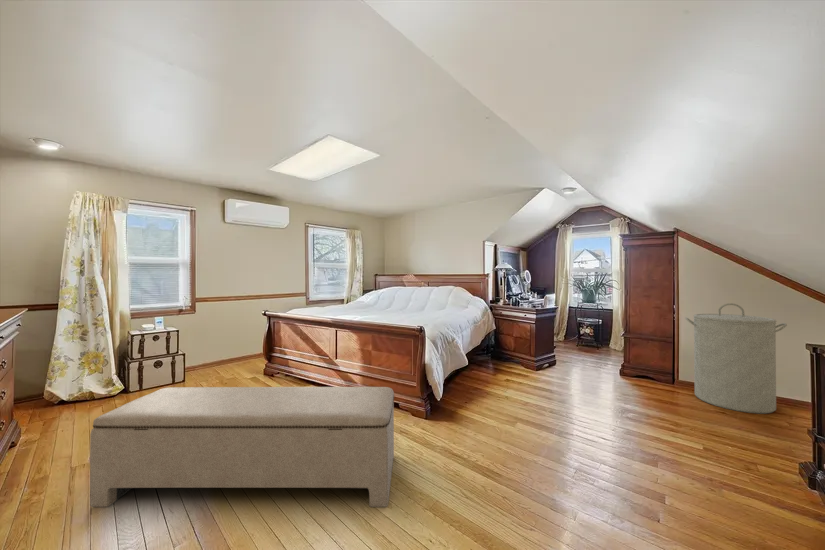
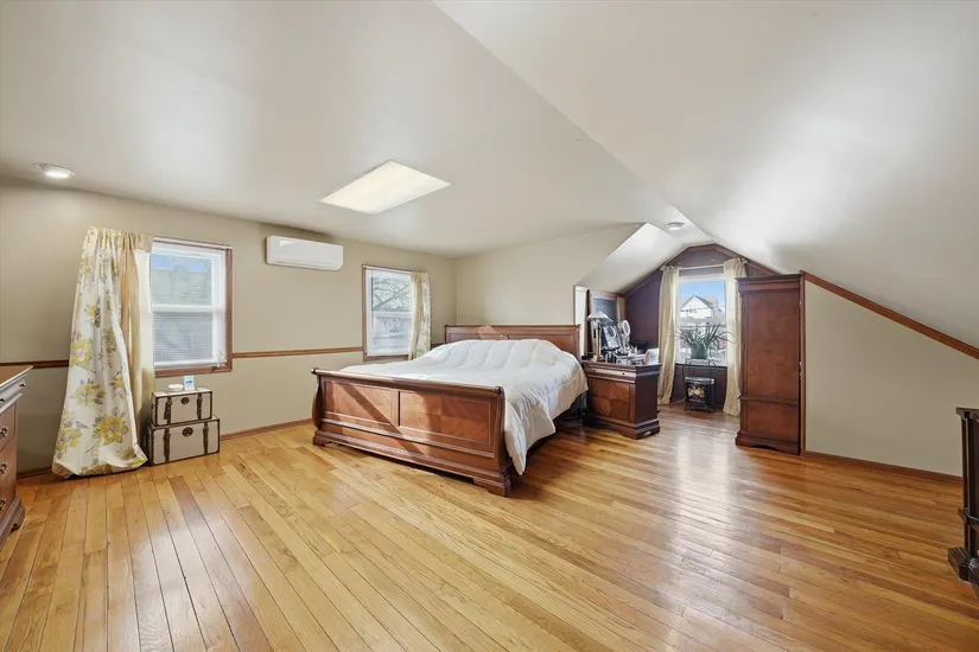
- laundry hamper [684,302,788,414]
- bench [89,386,395,508]
